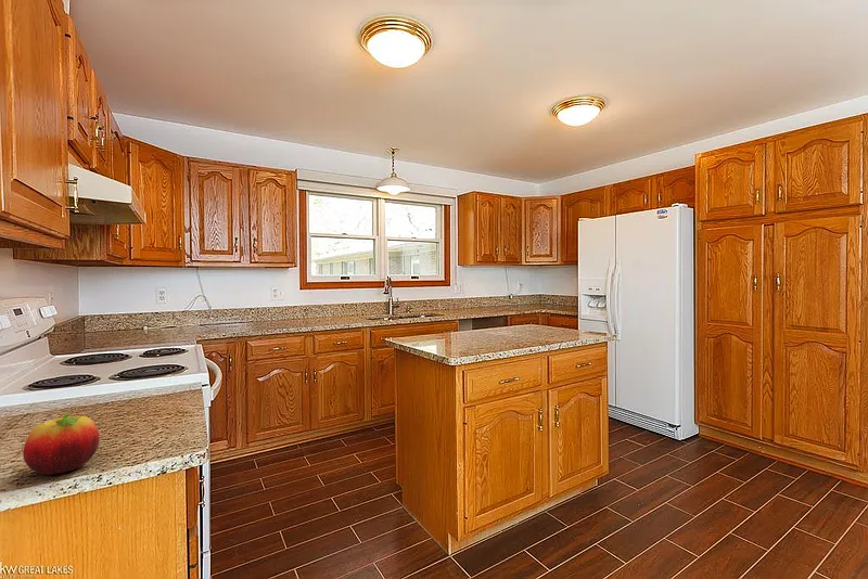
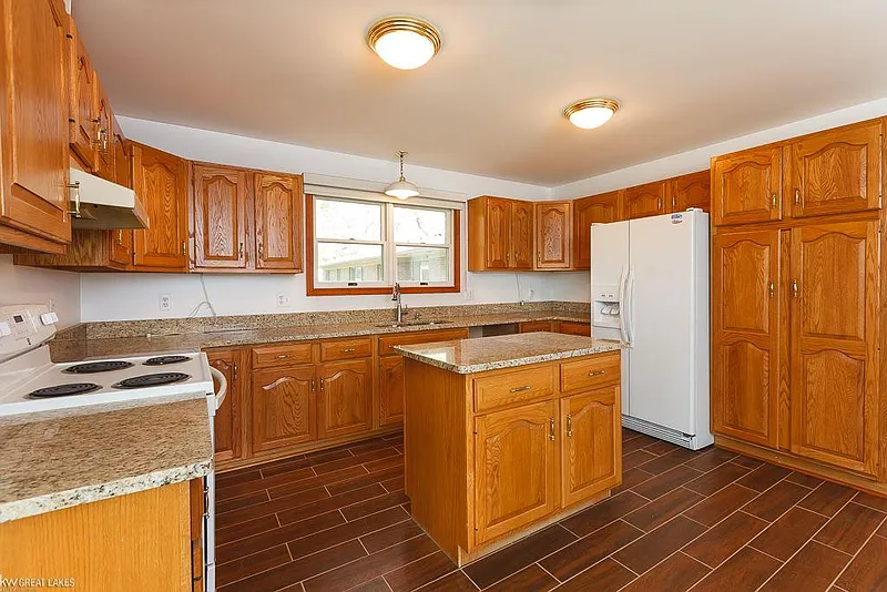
- fruit [22,413,101,476]
